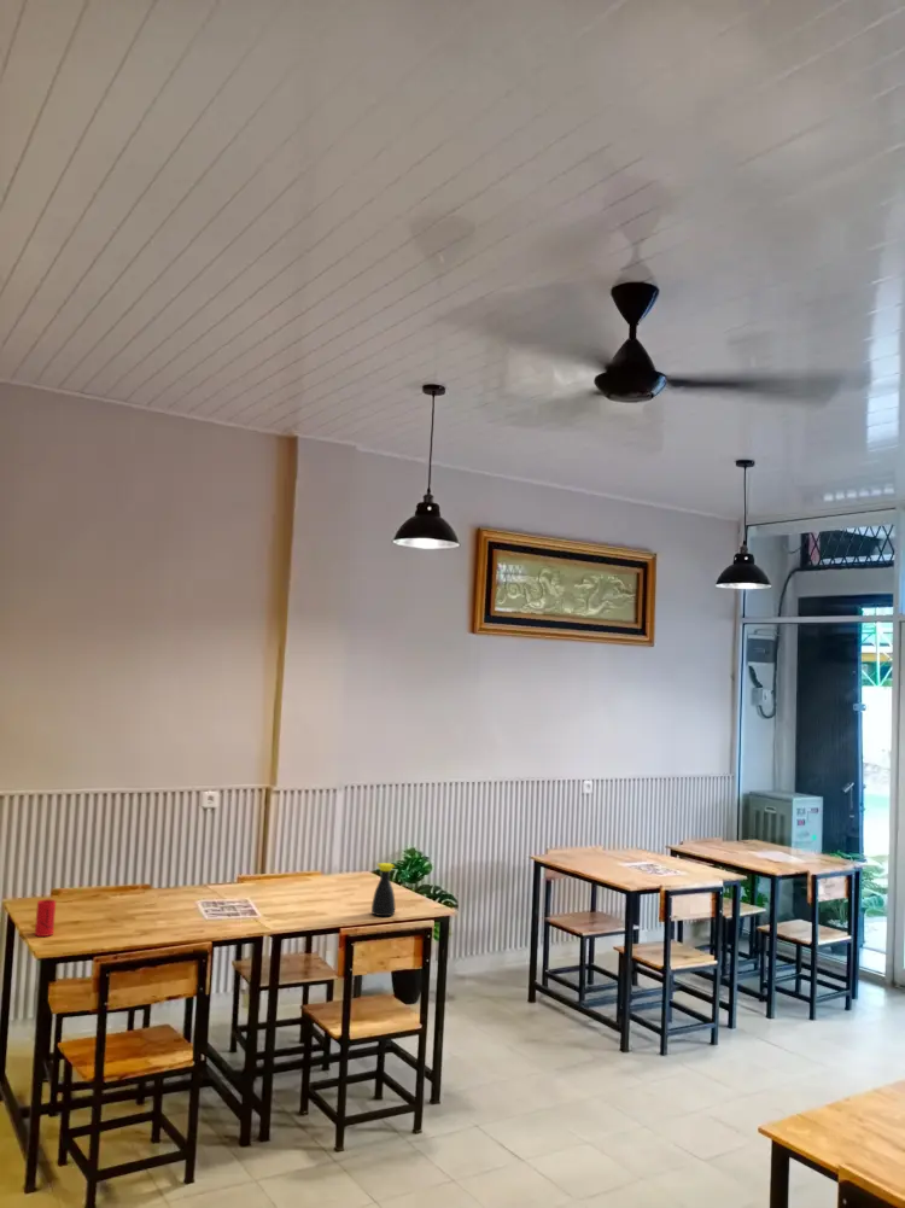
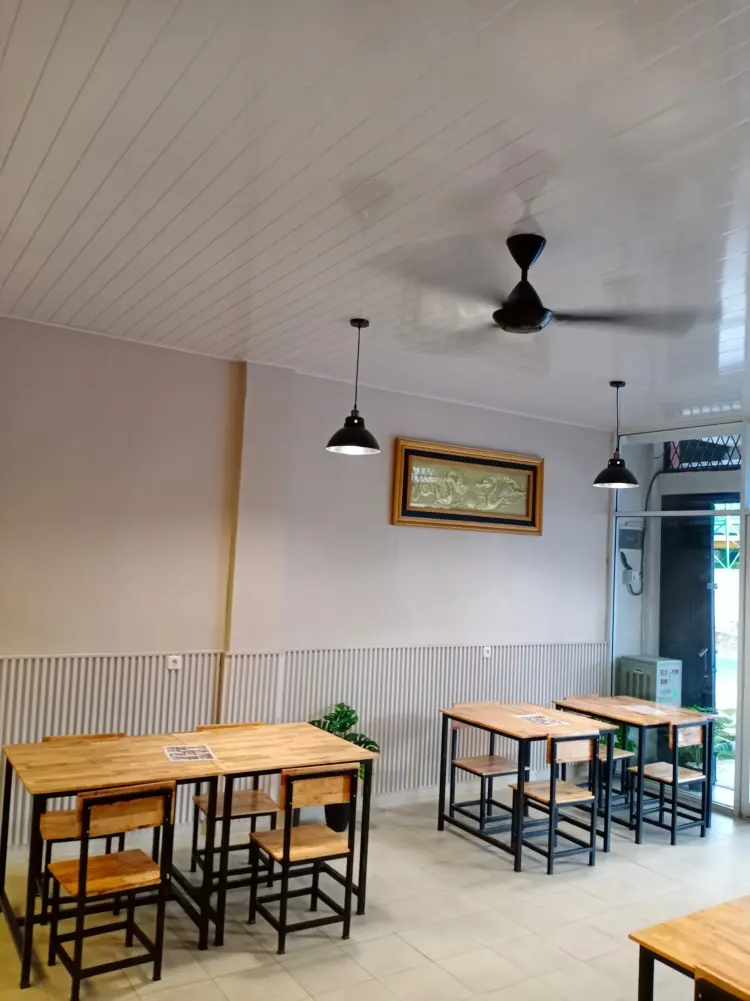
- cup [34,898,57,938]
- bottle [370,862,396,917]
